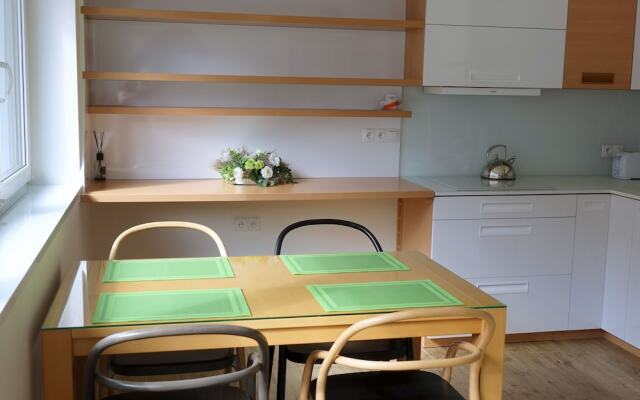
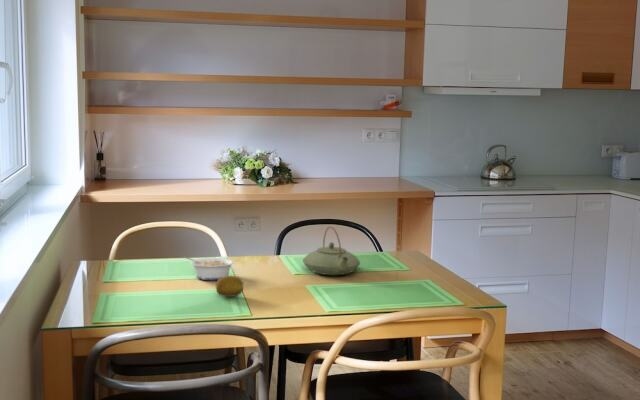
+ legume [183,255,236,281]
+ fruit [215,275,244,298]
+ teapot [302,226,361,276]
